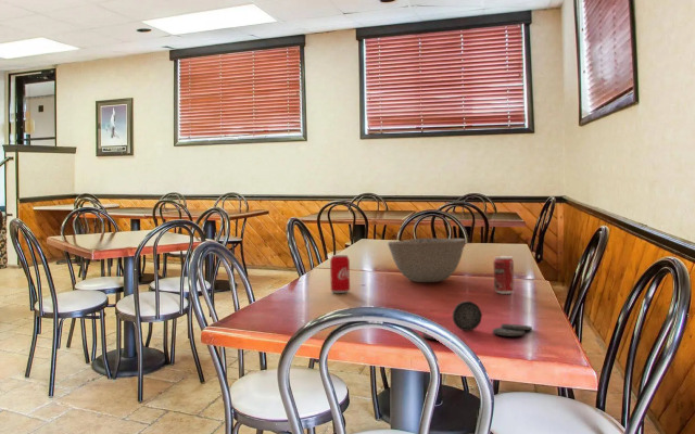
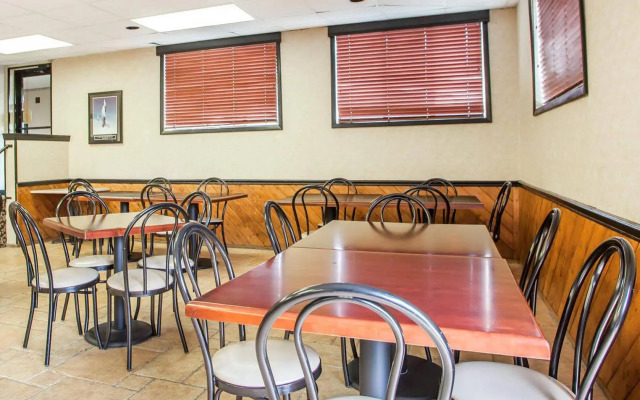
- plate [422,299,533,340]
- beverage can [329,254,351,294]
- beverage can [493,255,516,295]
- bowl [387,238,466,283]
